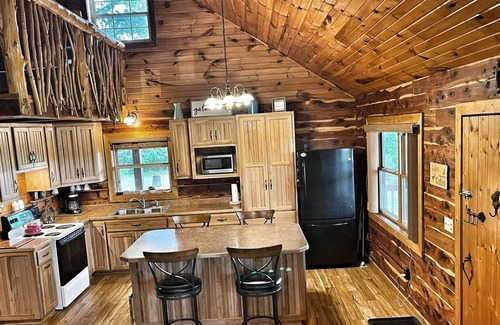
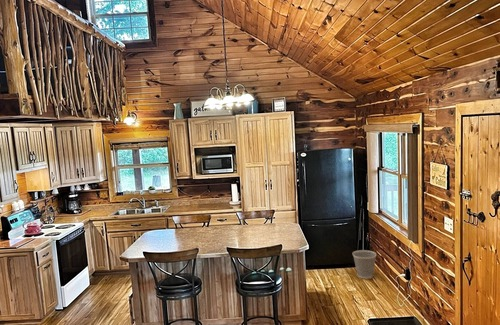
+ wastebasket [352,249,377,280]
